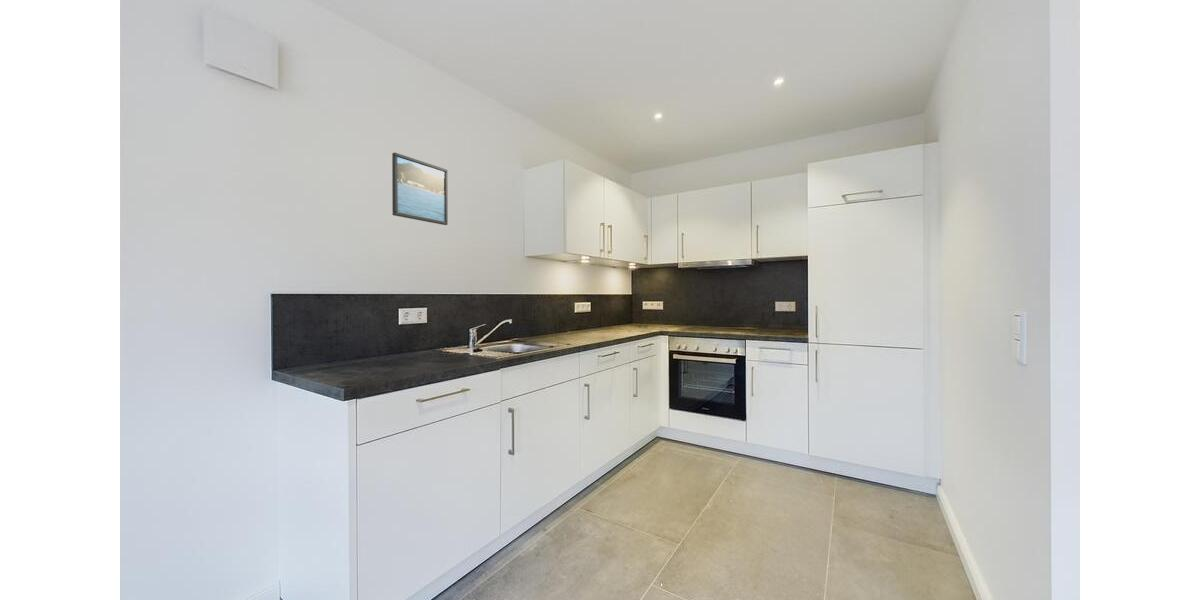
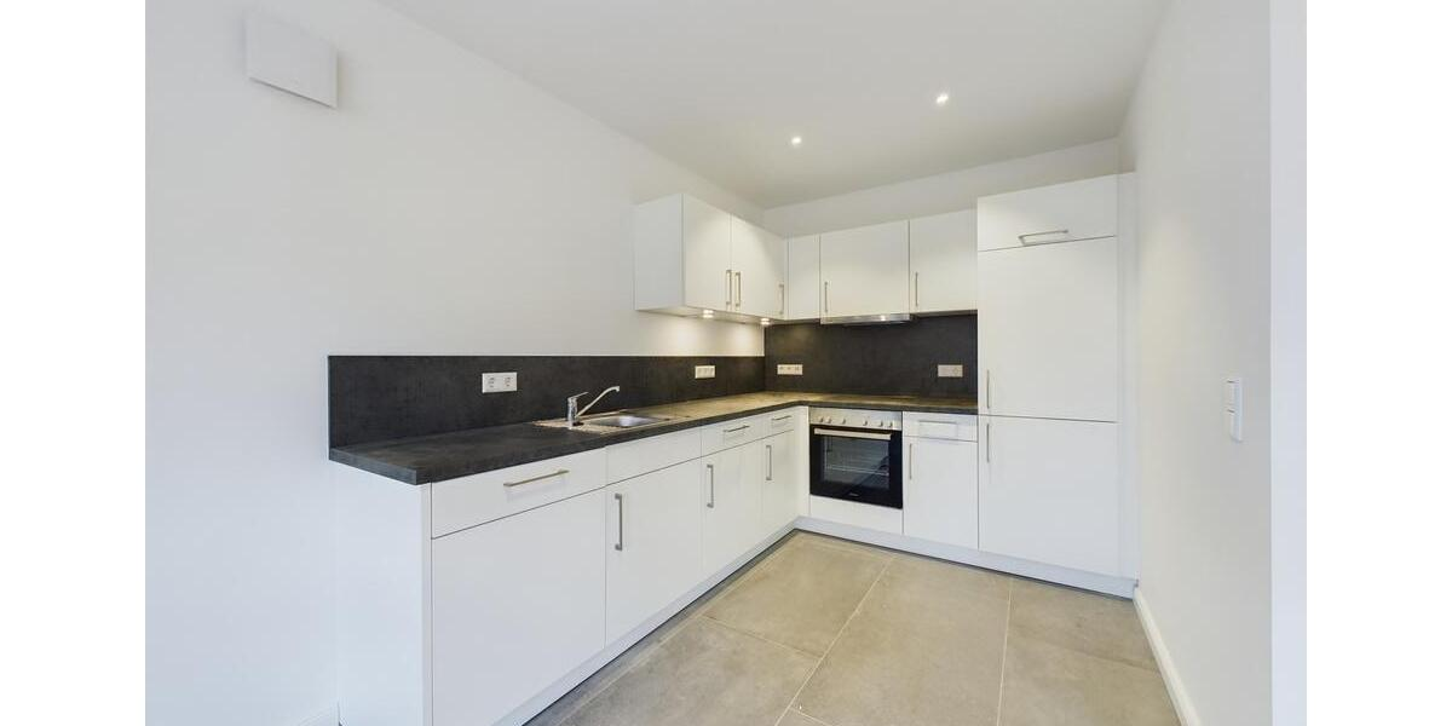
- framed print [391,151,449,226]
